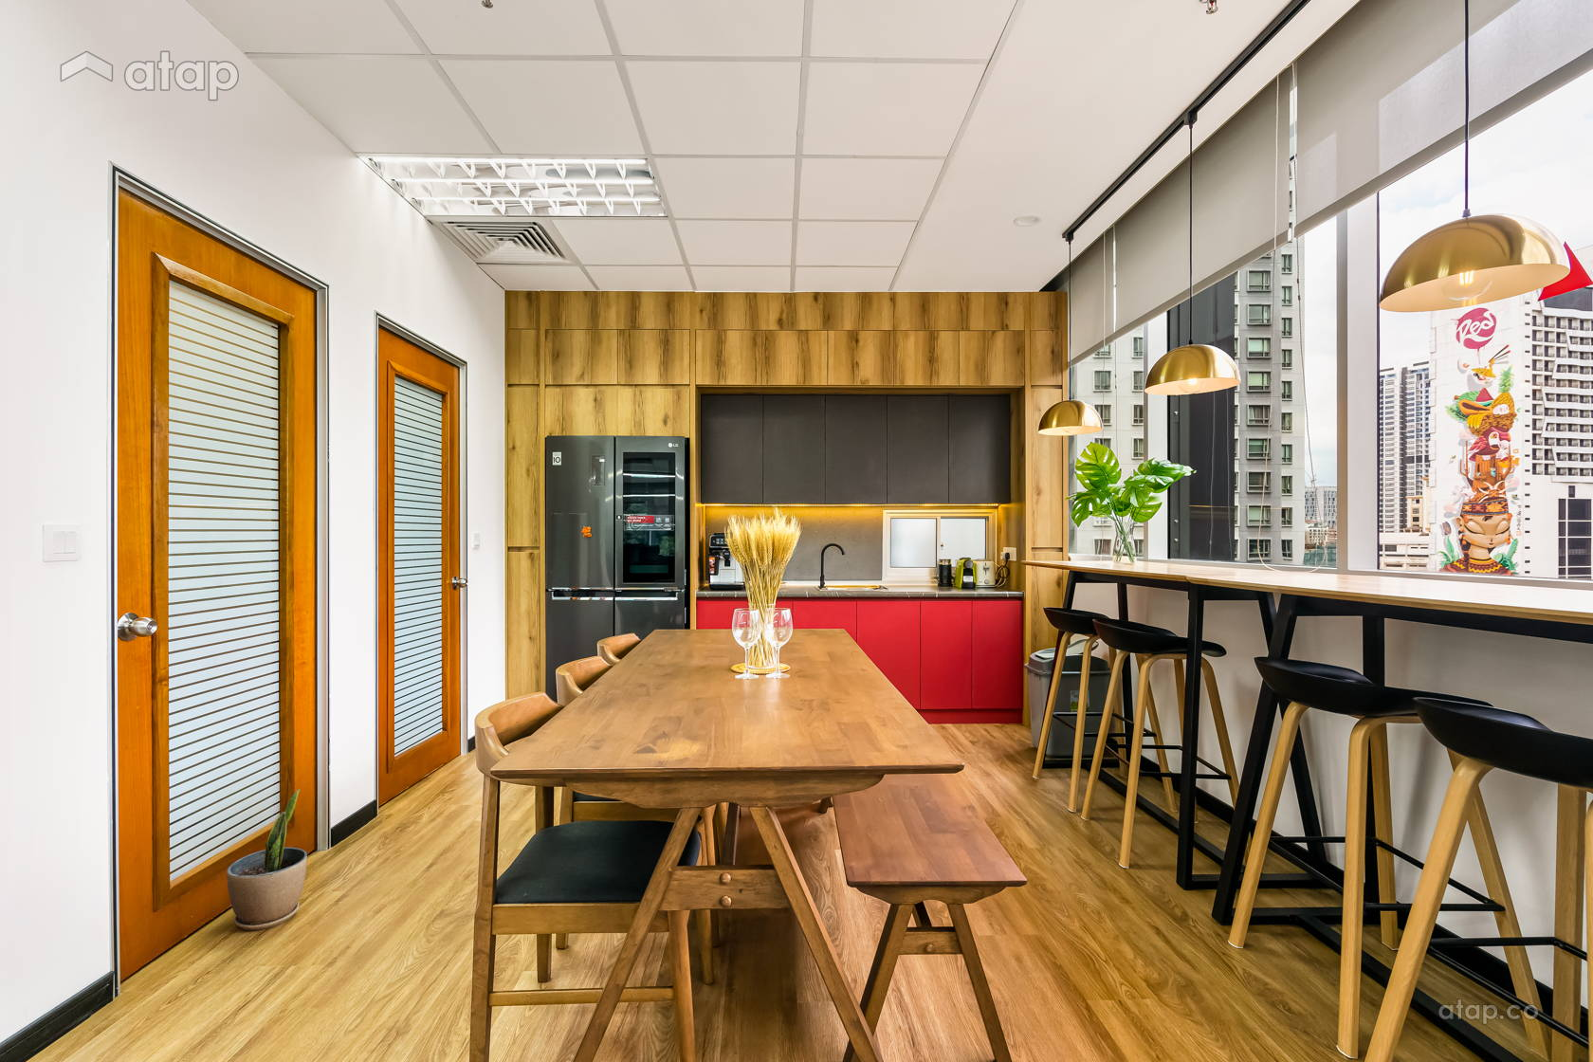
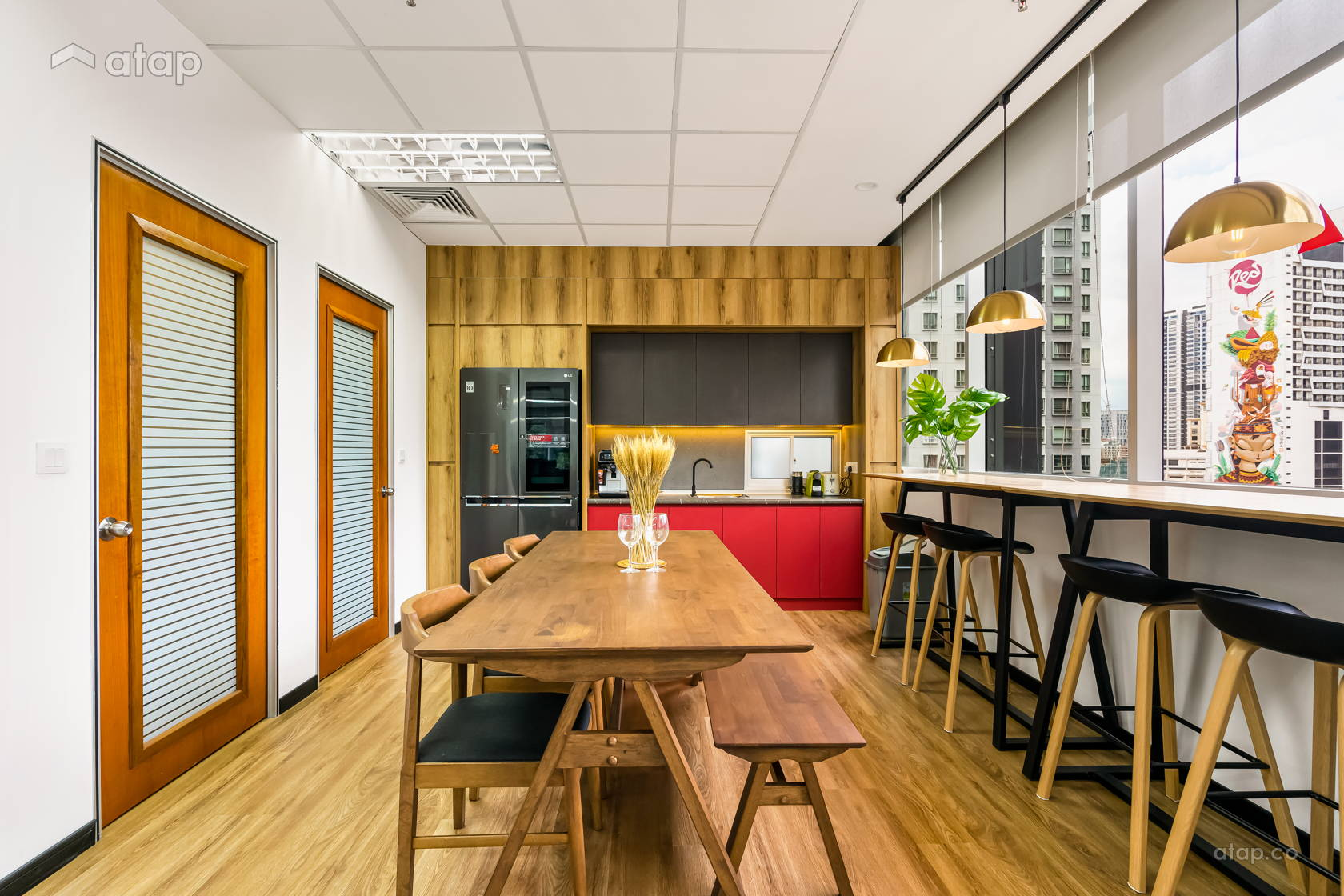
- potted plant [225,788,308,932]
